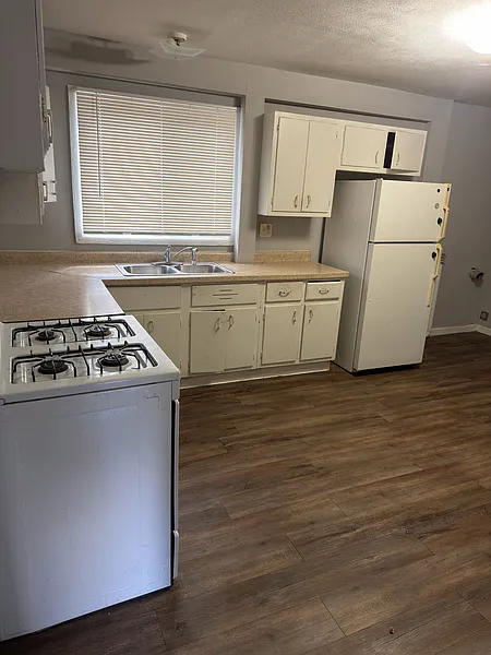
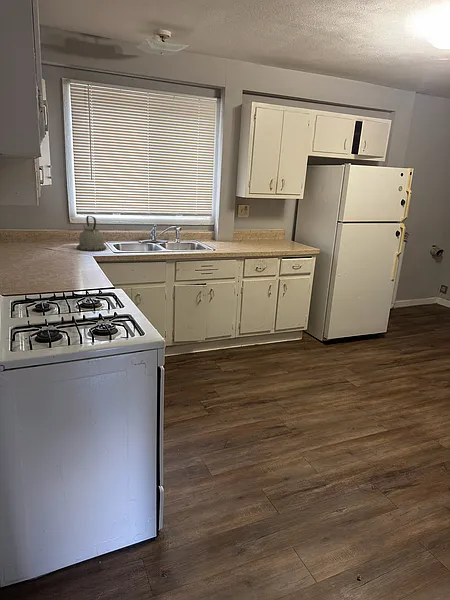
+ kettle [76,215,107,252]
